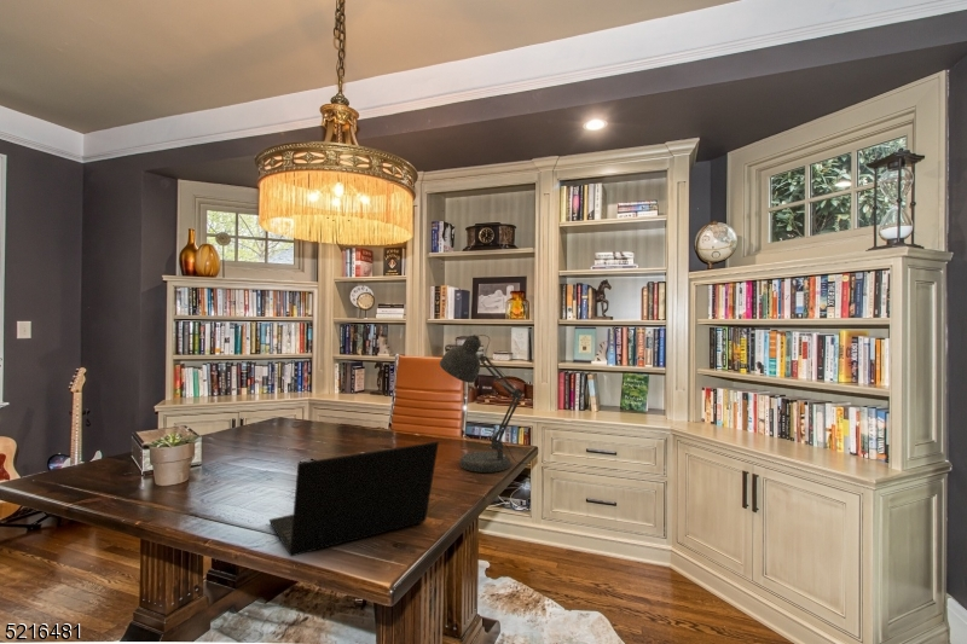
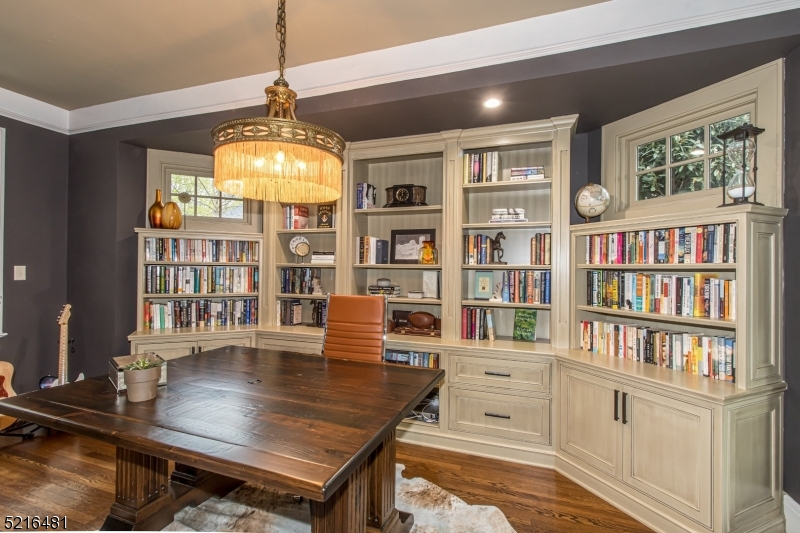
- laptop [268,441,440,557]
- desk lamp [439,333,528,474]
